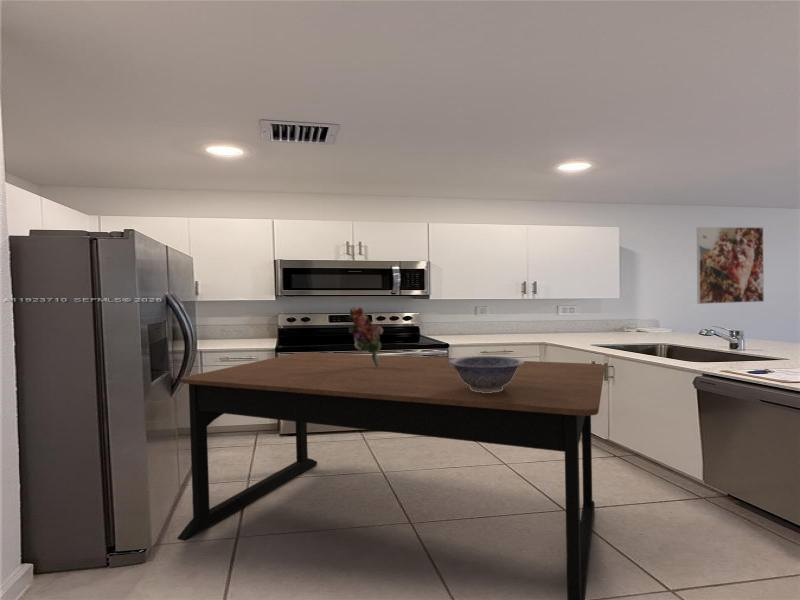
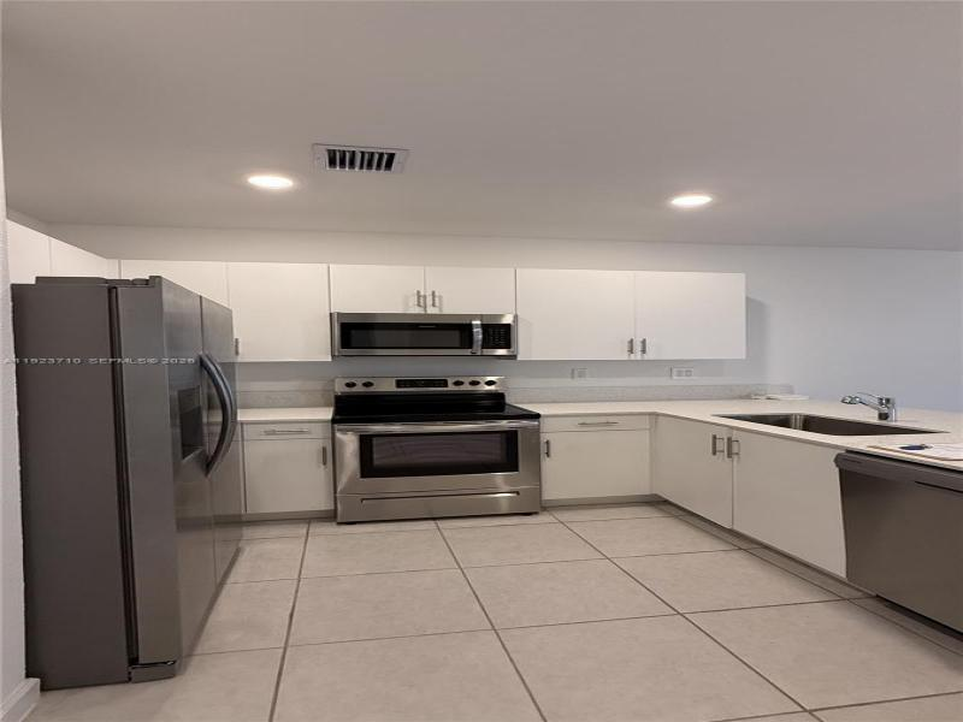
- dining table [177,352,606,600]
- decorative bowl [449,355,524,393]
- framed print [696,226,765,305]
- bouquet [348,307,384,366]
